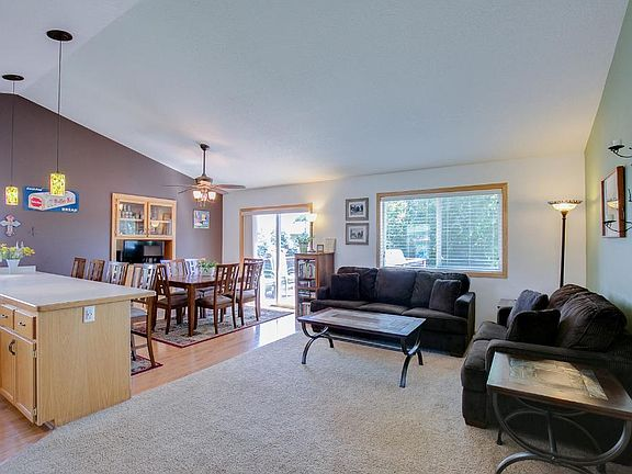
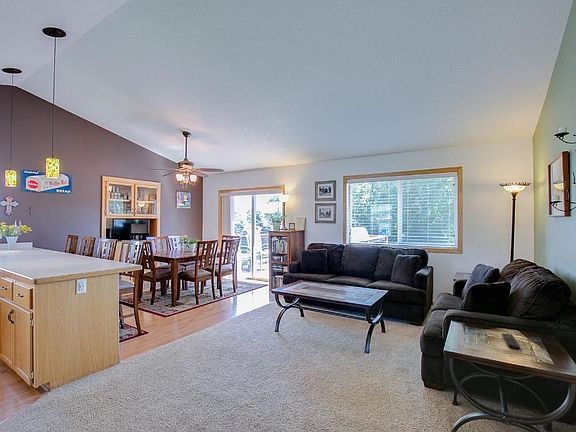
+ remote control [501,332,521,351]
